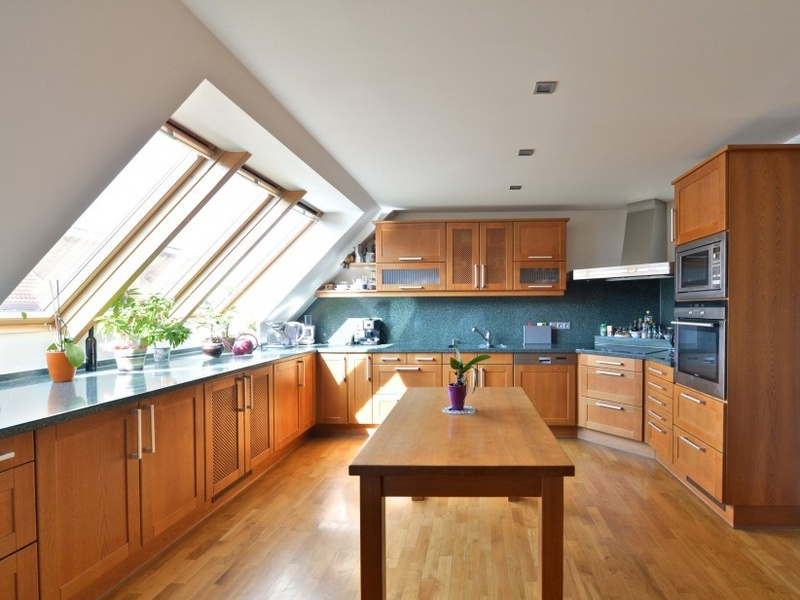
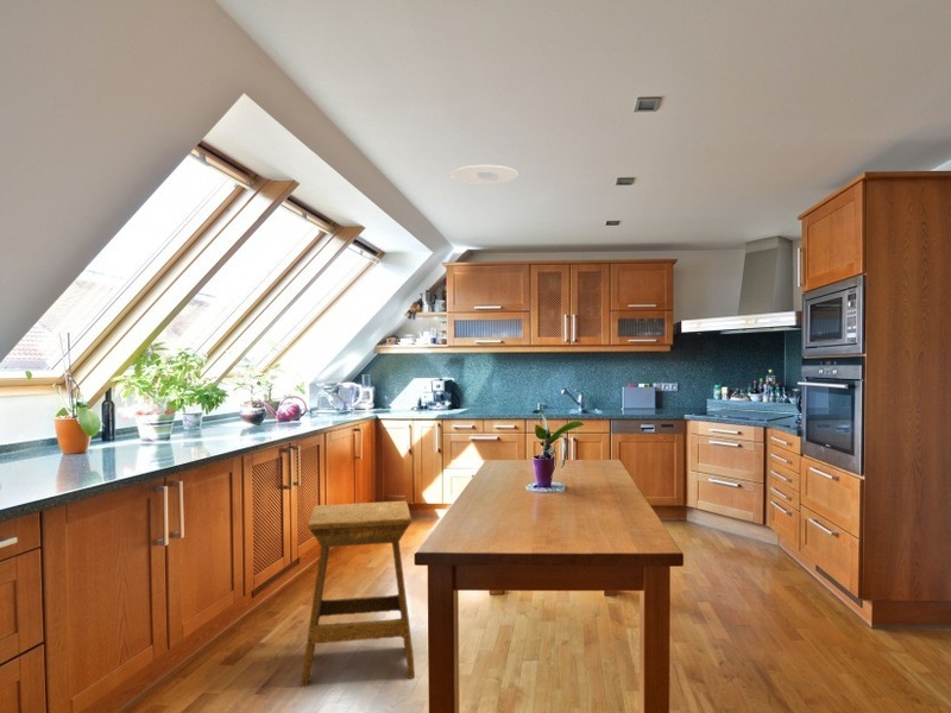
+ recessed light [449,164,519,185]
+ stool [300,500,416,688]
